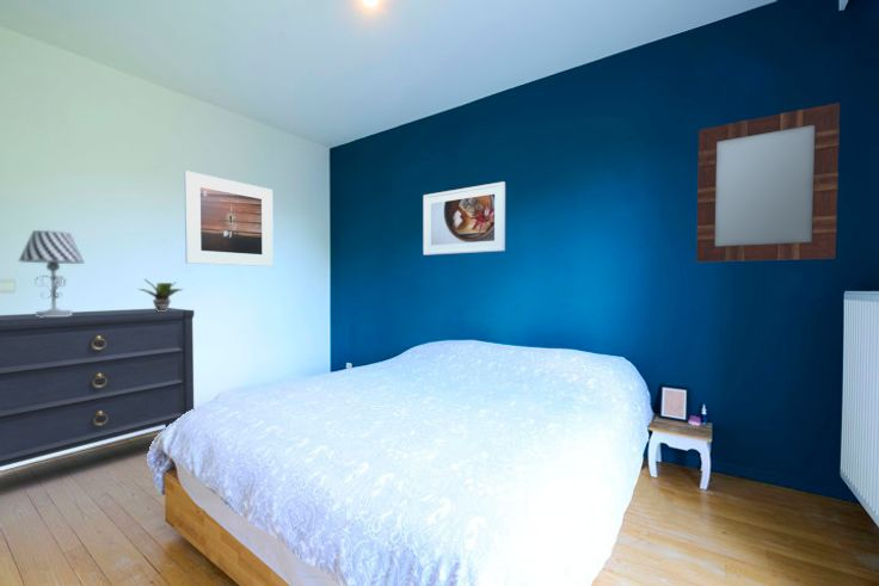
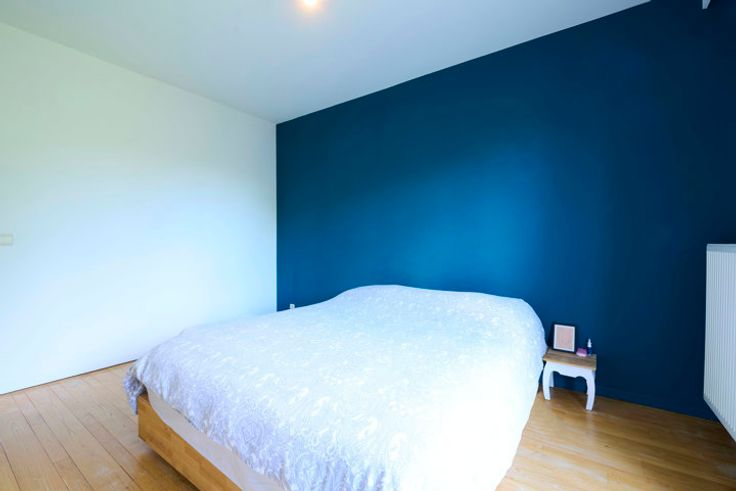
- table lamp [17,229,86,317]
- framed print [422,180,506,257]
- home mirror [695,101,841,264]
- potted plant [136,278,185,311]
- dresser [0,307,195,468]
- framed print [183,169,275,267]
